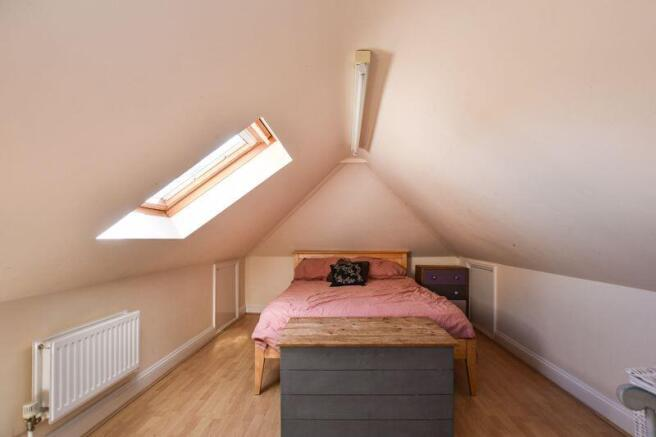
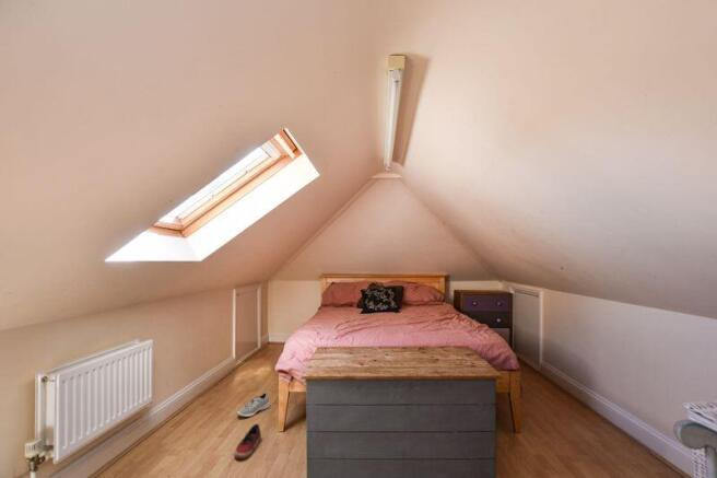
+ shoe [234,423,262,459]
+ sneaker [236,392,271,418]
